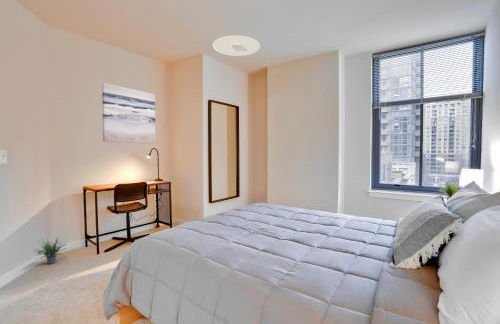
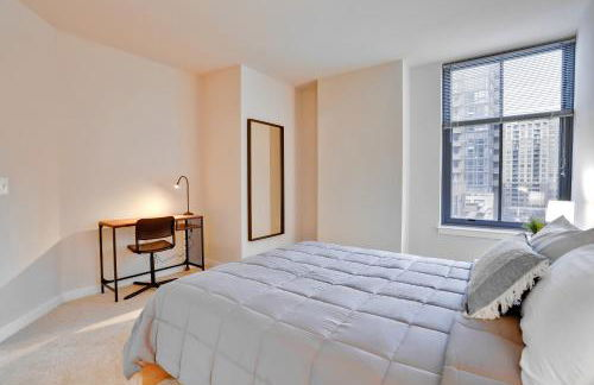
- wall art [101,82,157,145]
- potted plant [33,237,68,265]
- ceiling light [212,35,261,57]
